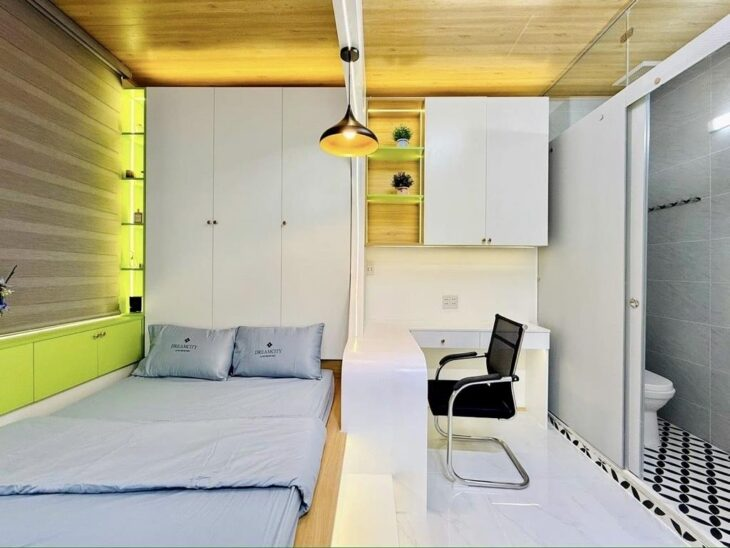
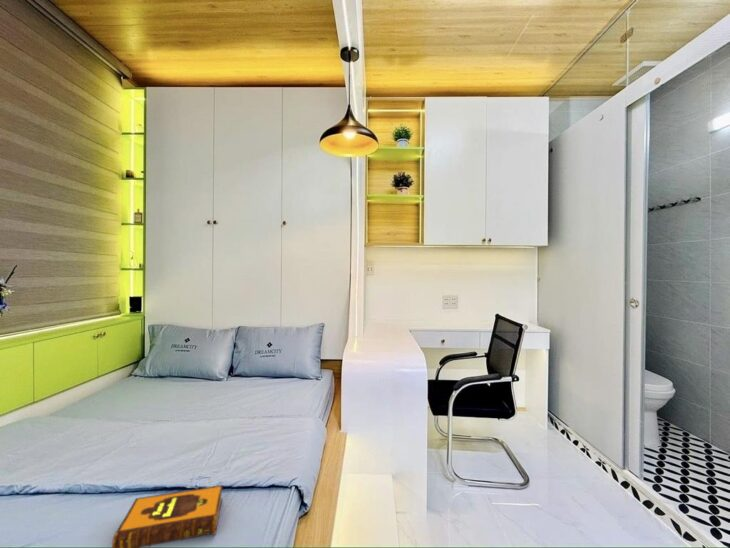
+ hardback book [111,484,224,548]
